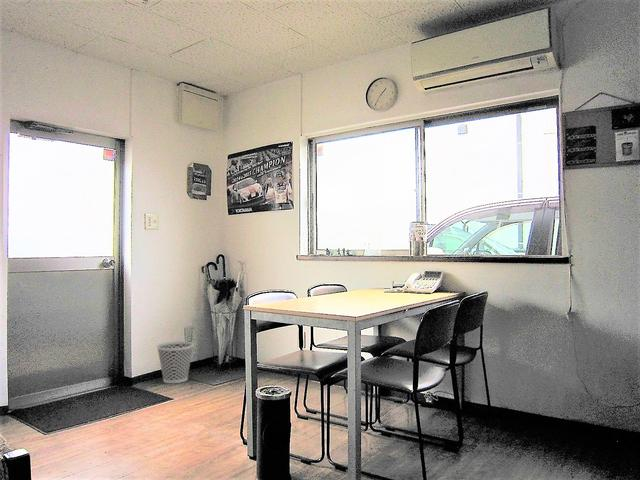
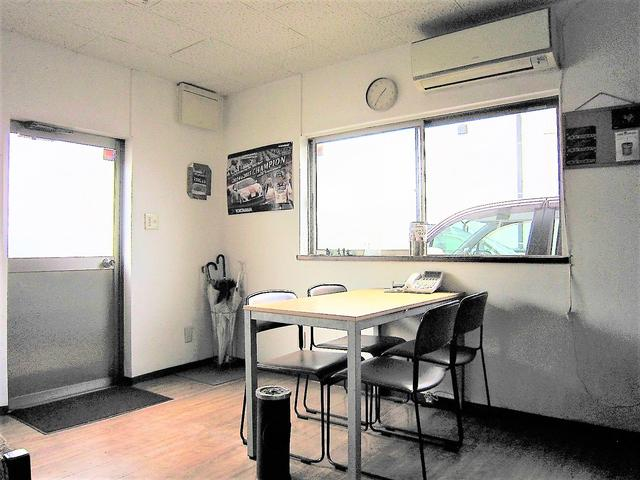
- wastebasket [156,340,195,384]
